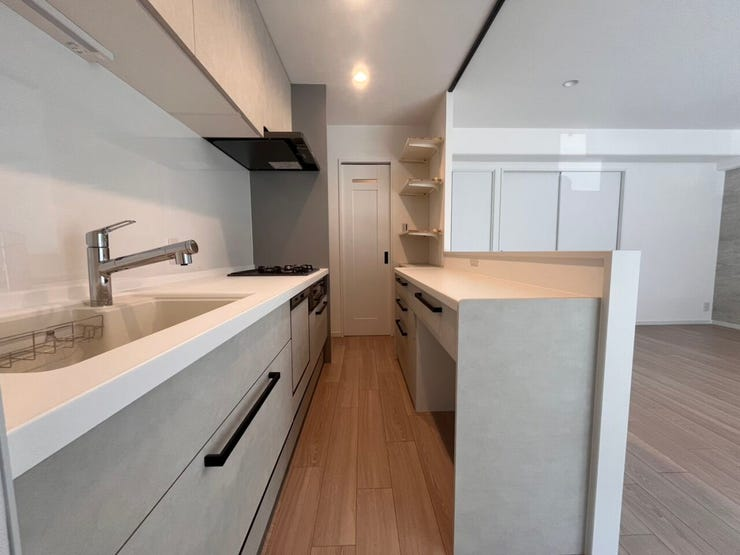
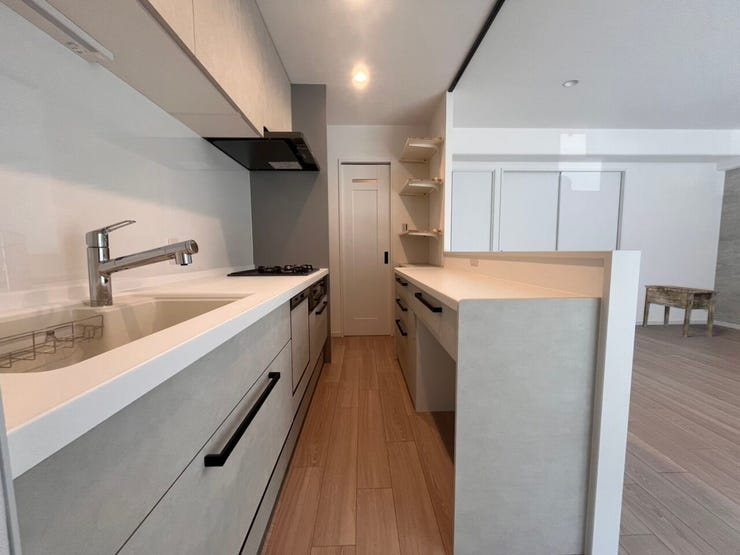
+ side table [642,284,720,338]
